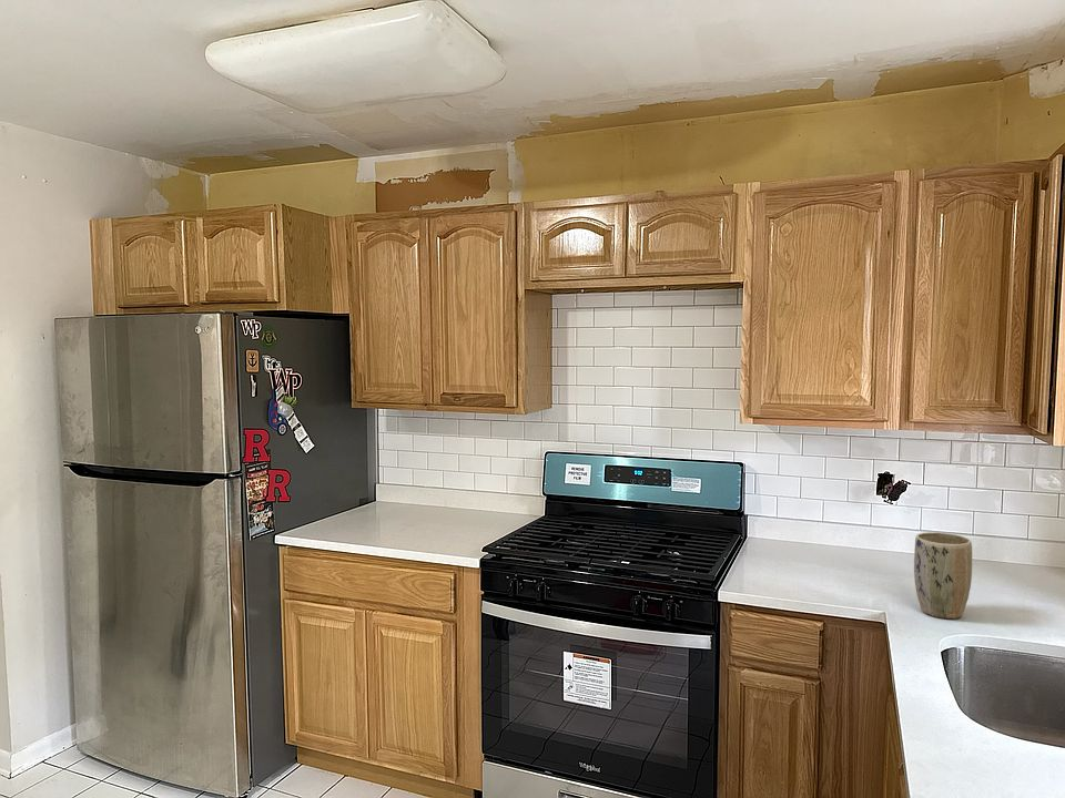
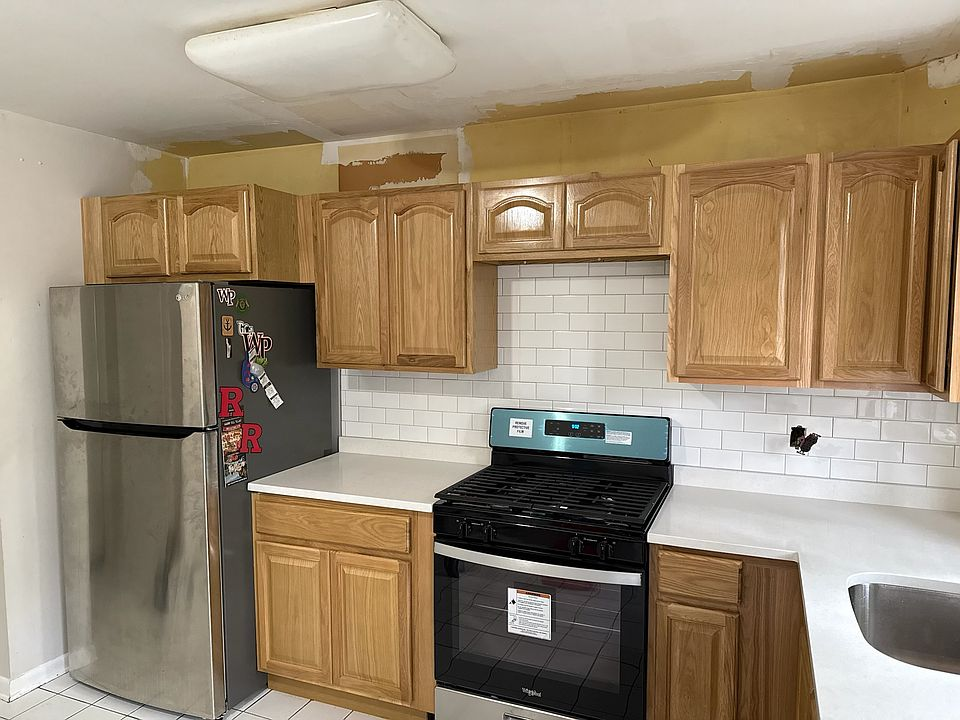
- plant pot [913,531,973,620]
